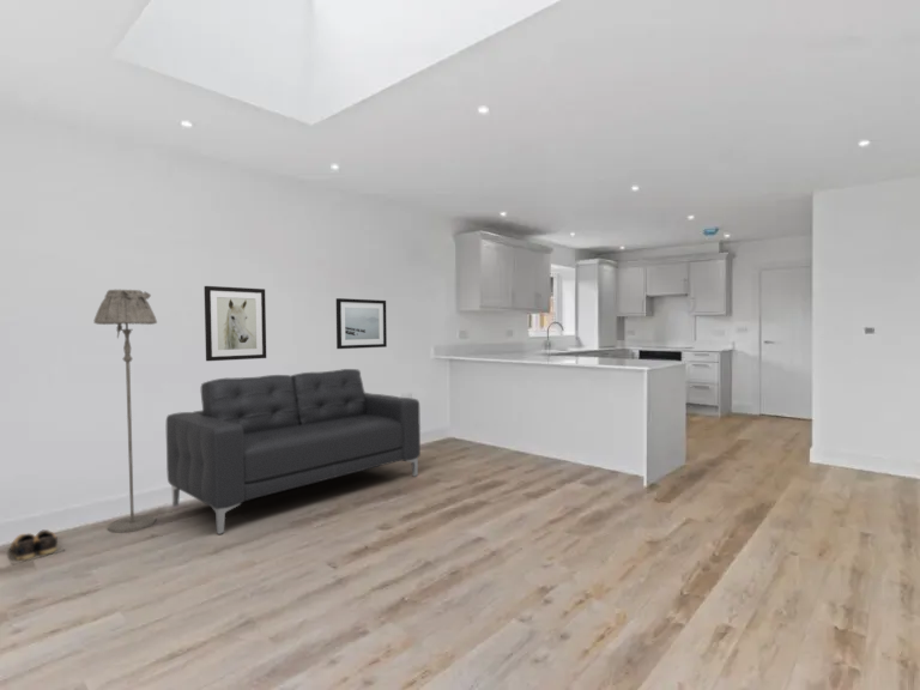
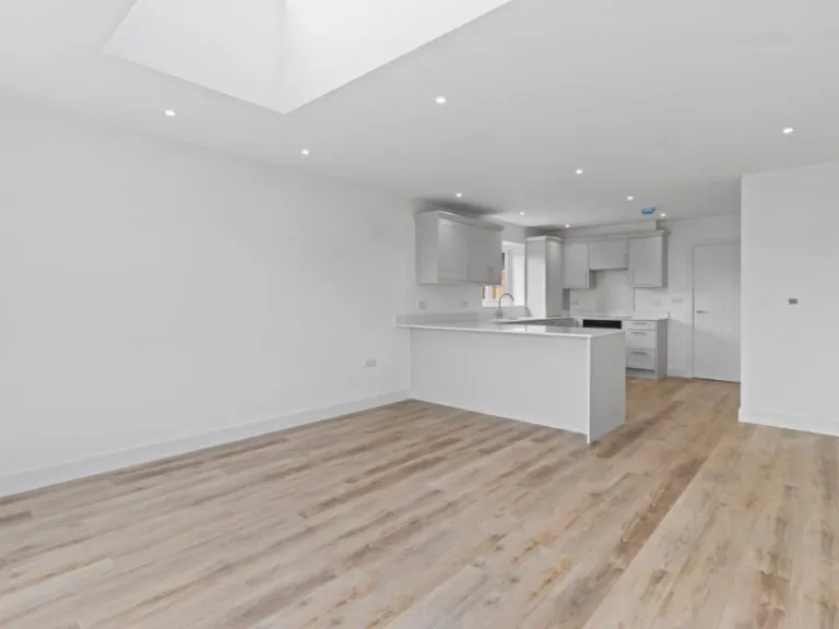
- wall art [335,297,388,350]
- floor lamp [92,289,158,534]
- wall art [204,285,267,362]
- sofa [165,368,422,535]
- shoes [2,528,66,565]
